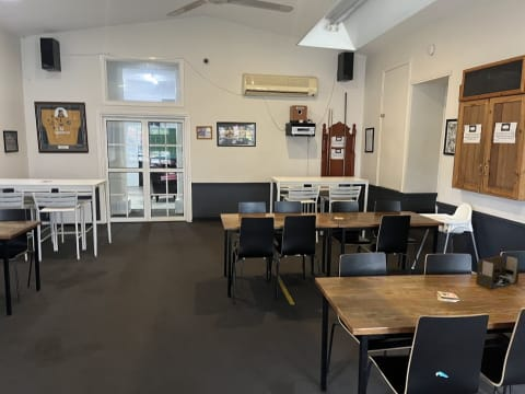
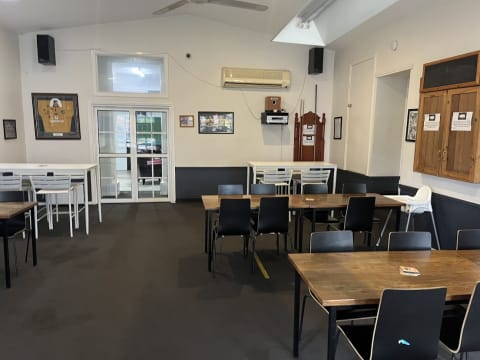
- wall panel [475,254,521,290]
